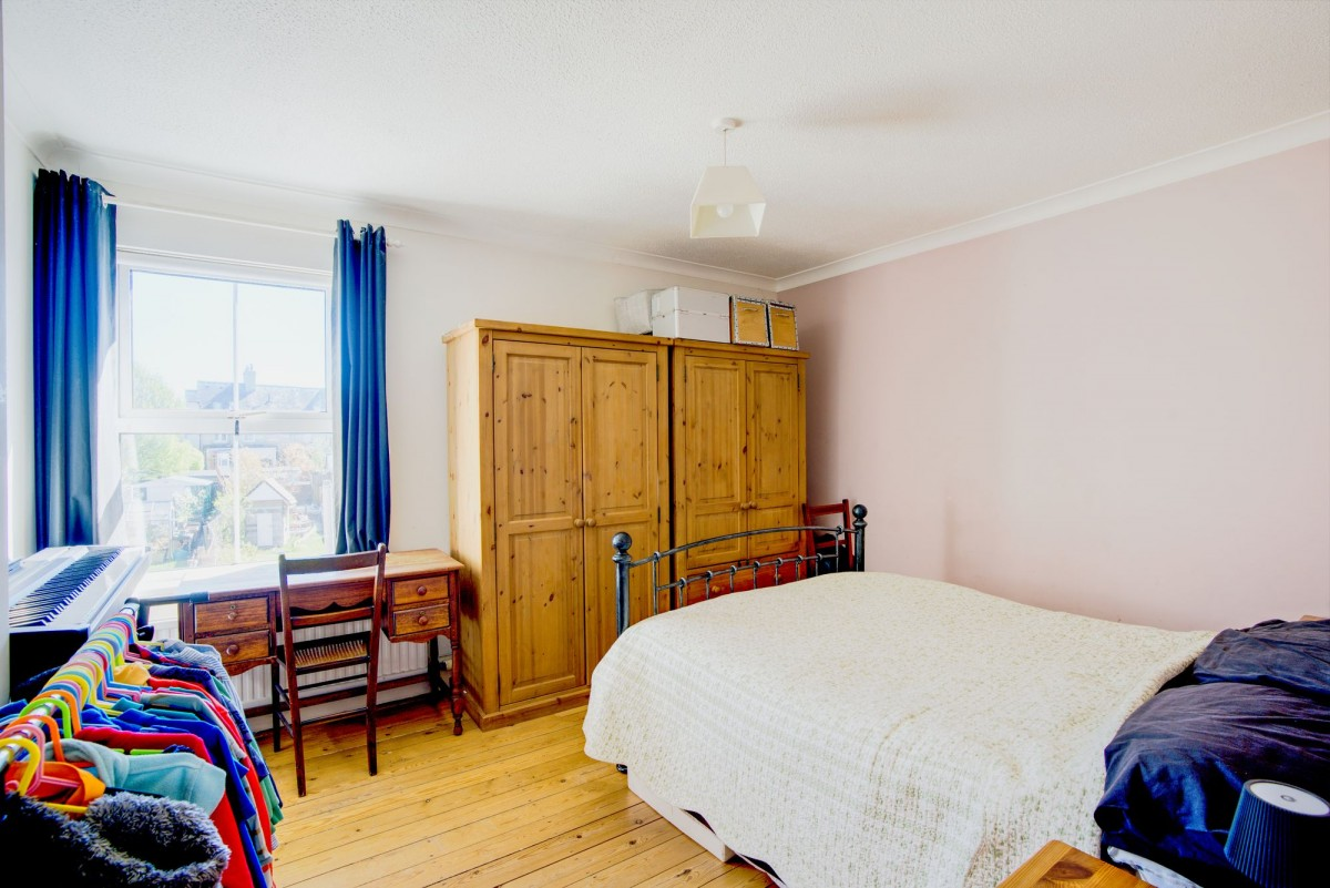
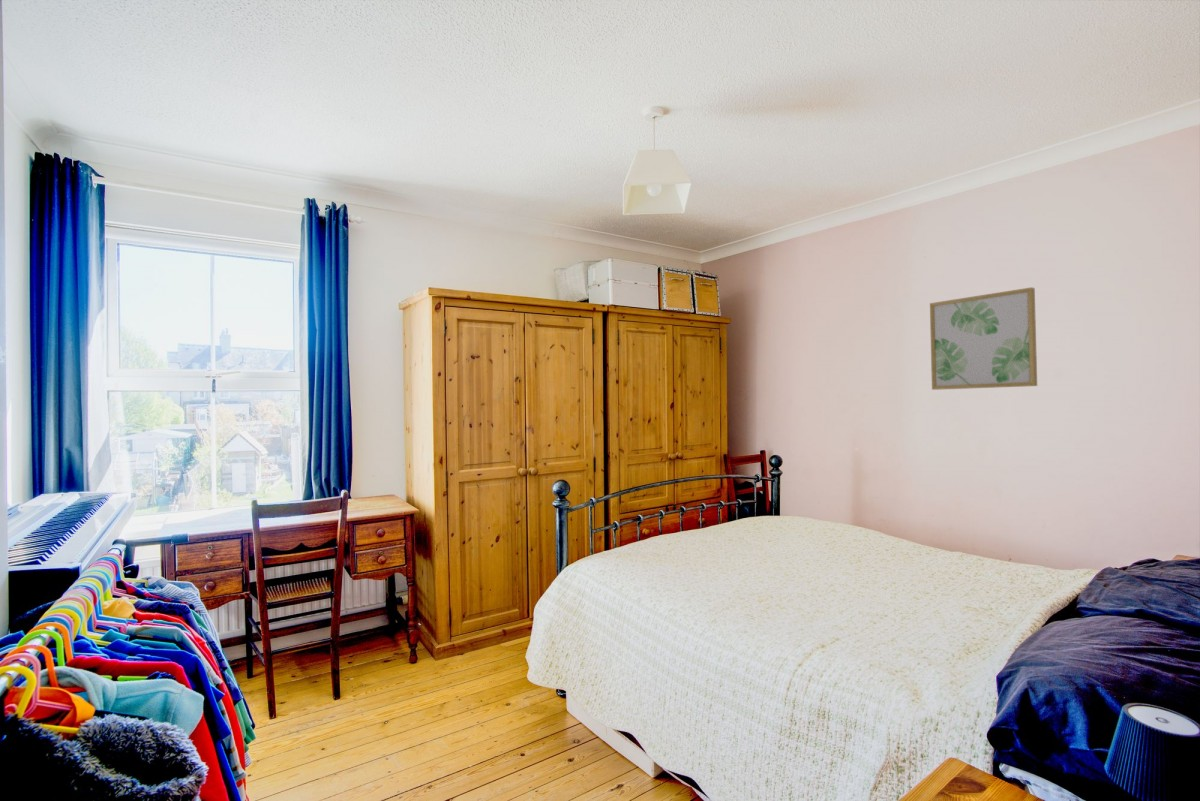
+ wall art [929,286,1038,391]
